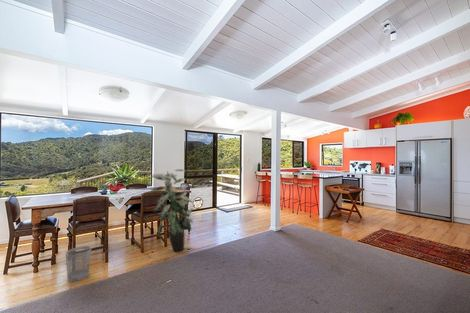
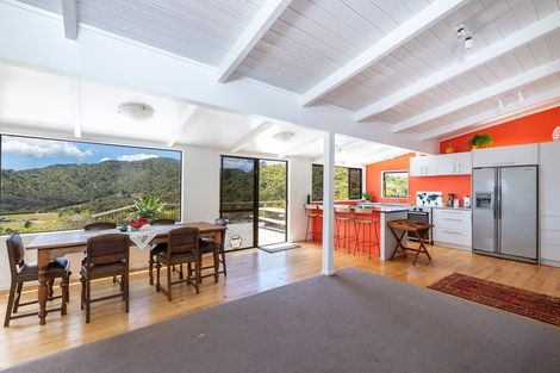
- wastebasket [64,245,92,282]
- indoor plant [150,168,194,252]
